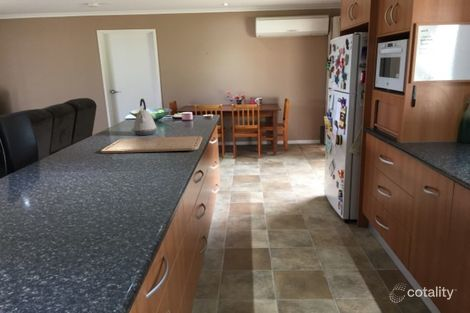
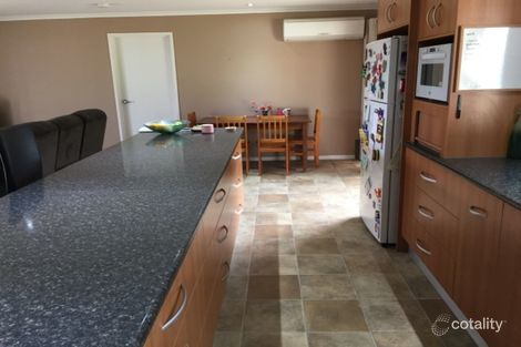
- kettle [132,98,157,136]
- chopping board [100,135,203,154]
